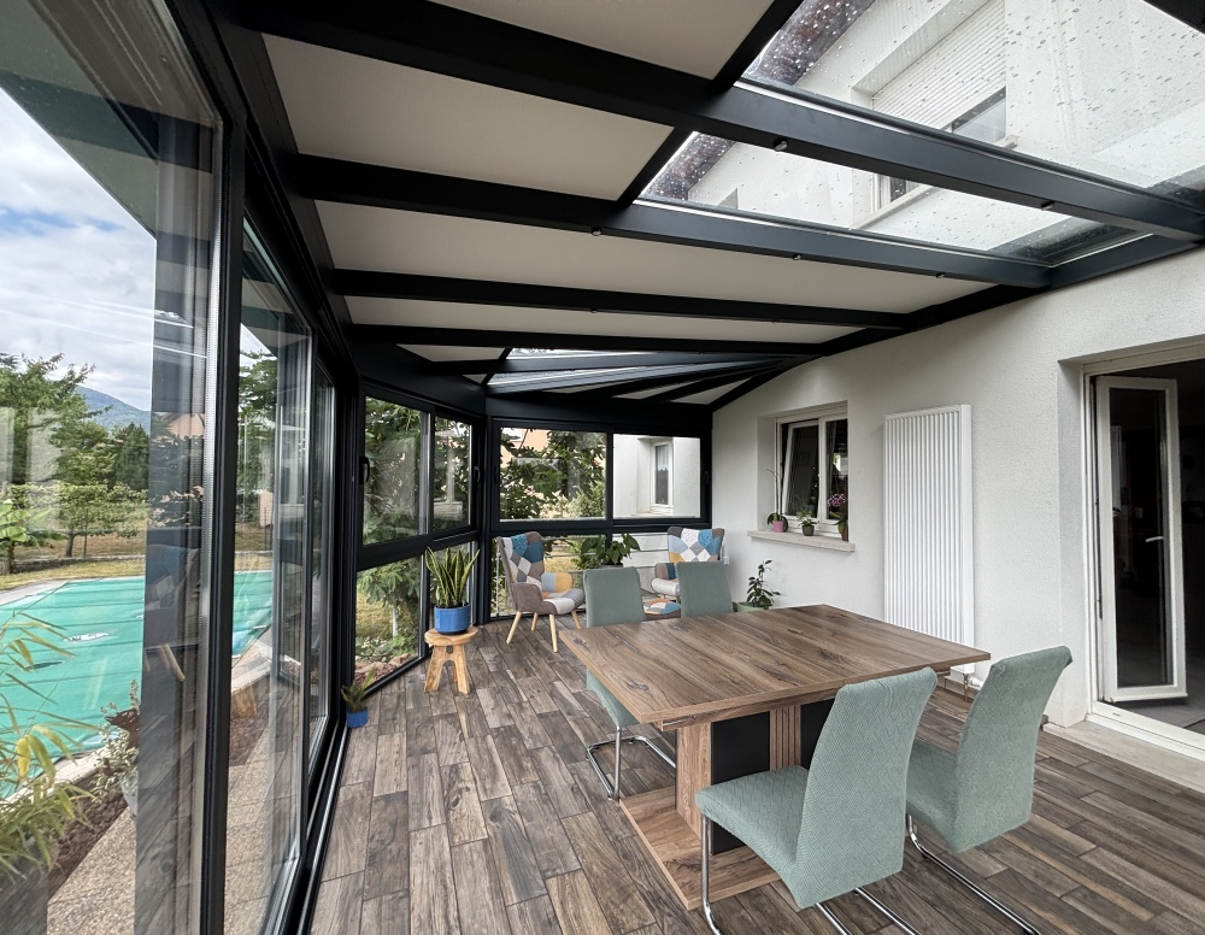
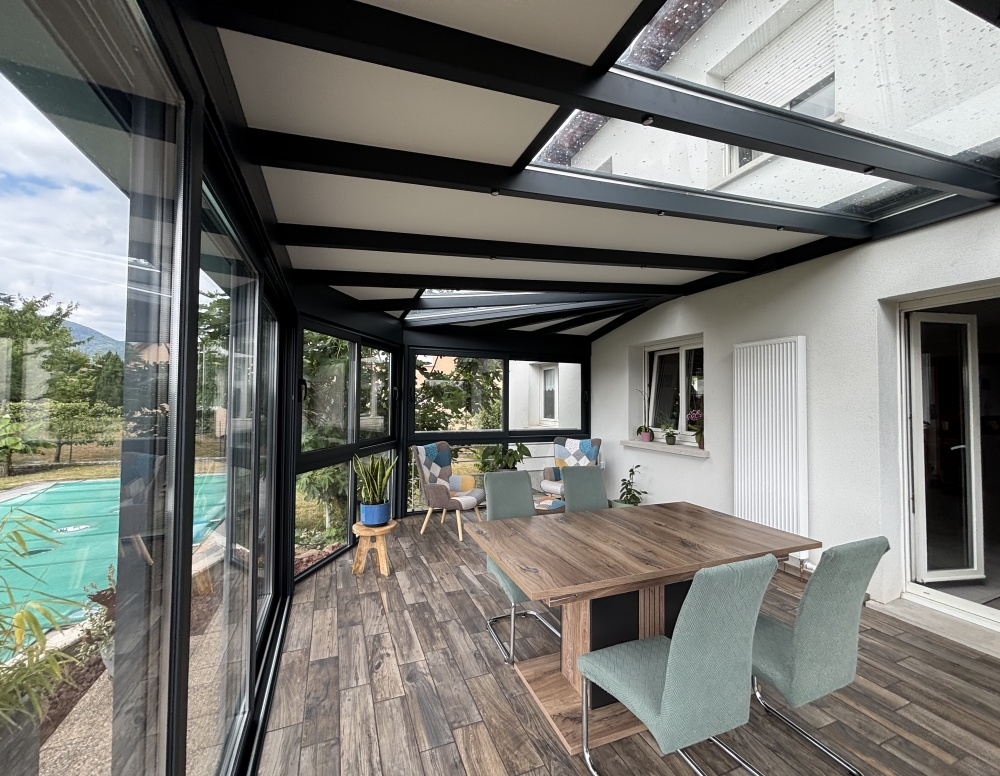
- potted plant [340,663,377,729]
